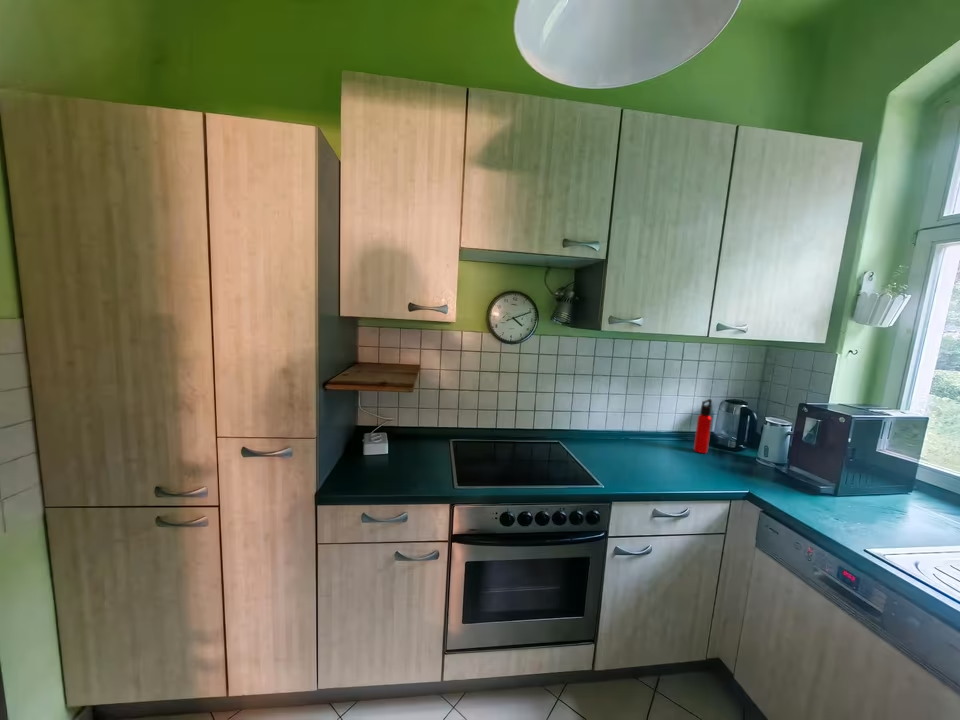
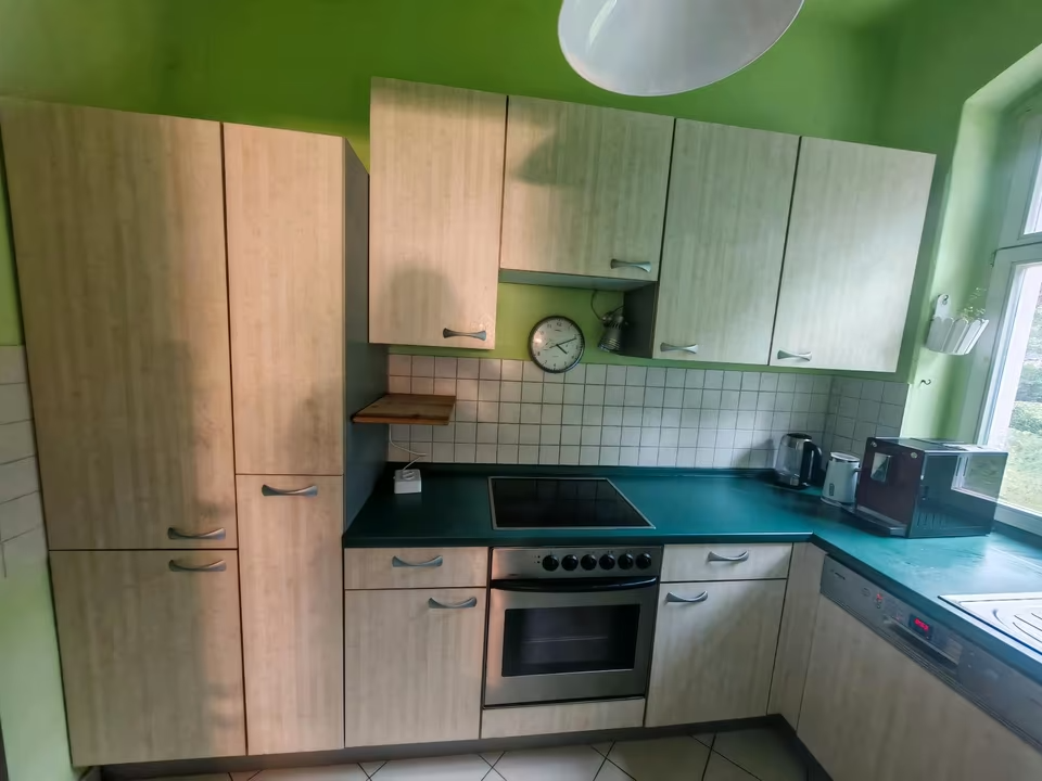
- water bottle [693,398,713,454]
